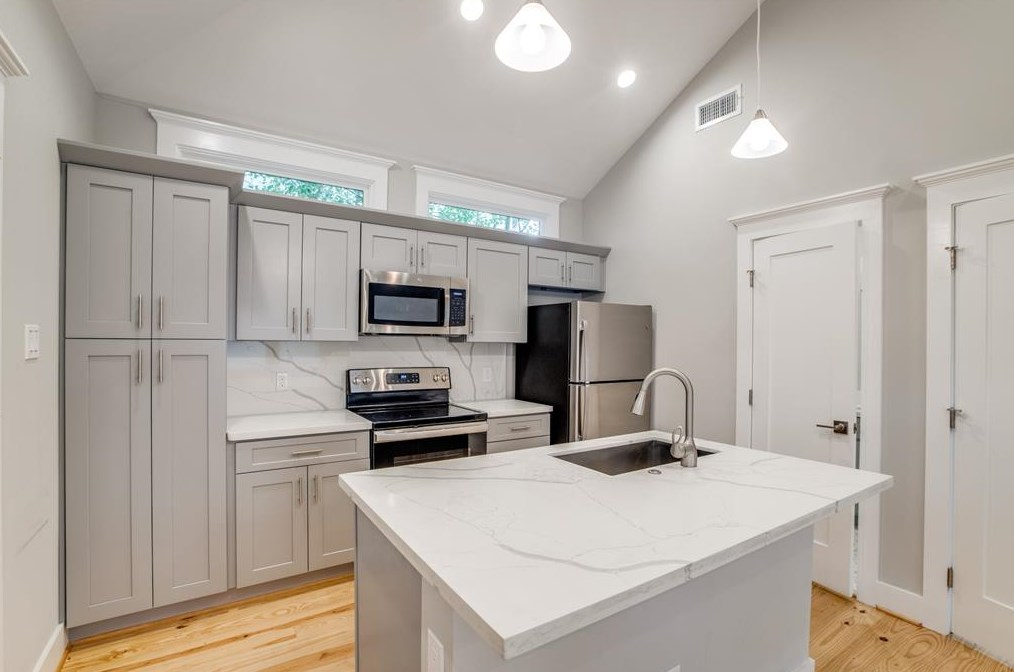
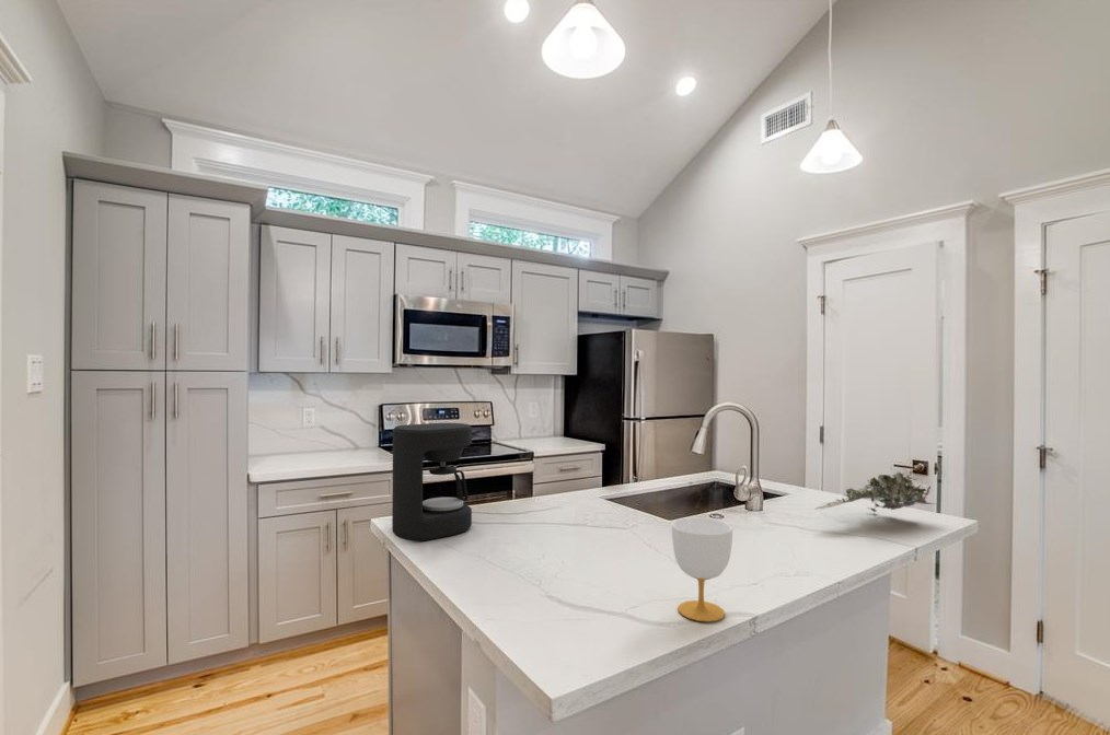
+ coffee maker [391,422,473,541]
+ cup [671,516,733,623]
+ plant [814,460,937,513]
